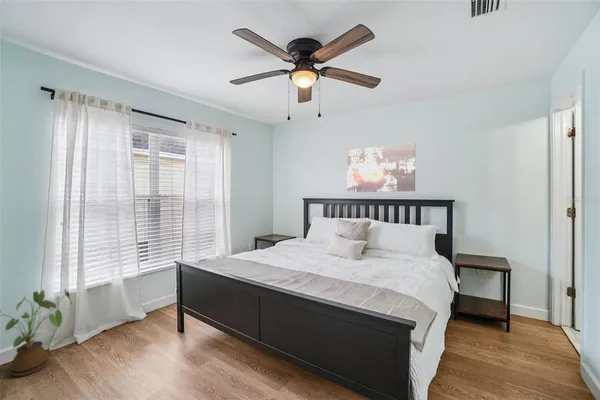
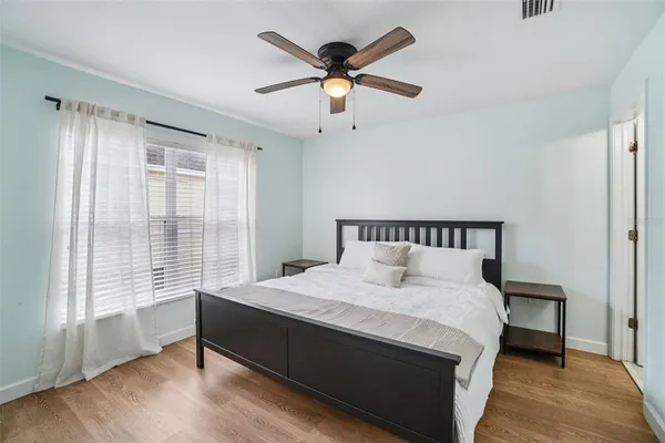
- wall art [347,142,416,193]
- house plant [0,288,73,377]
